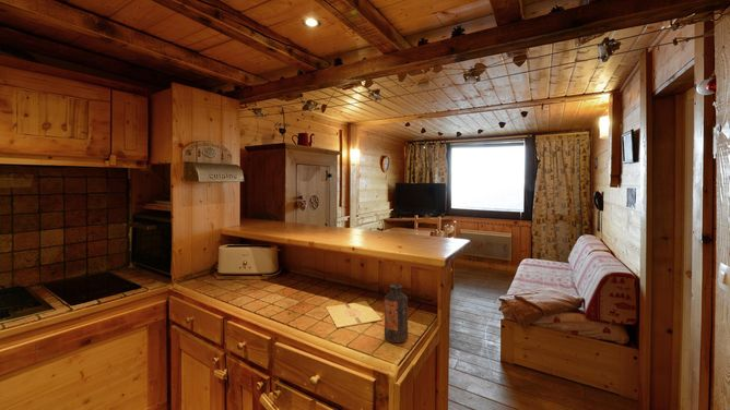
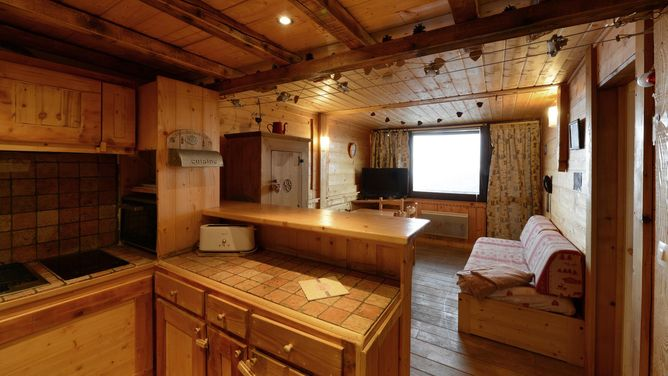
- bottle [384,282,409,343]
